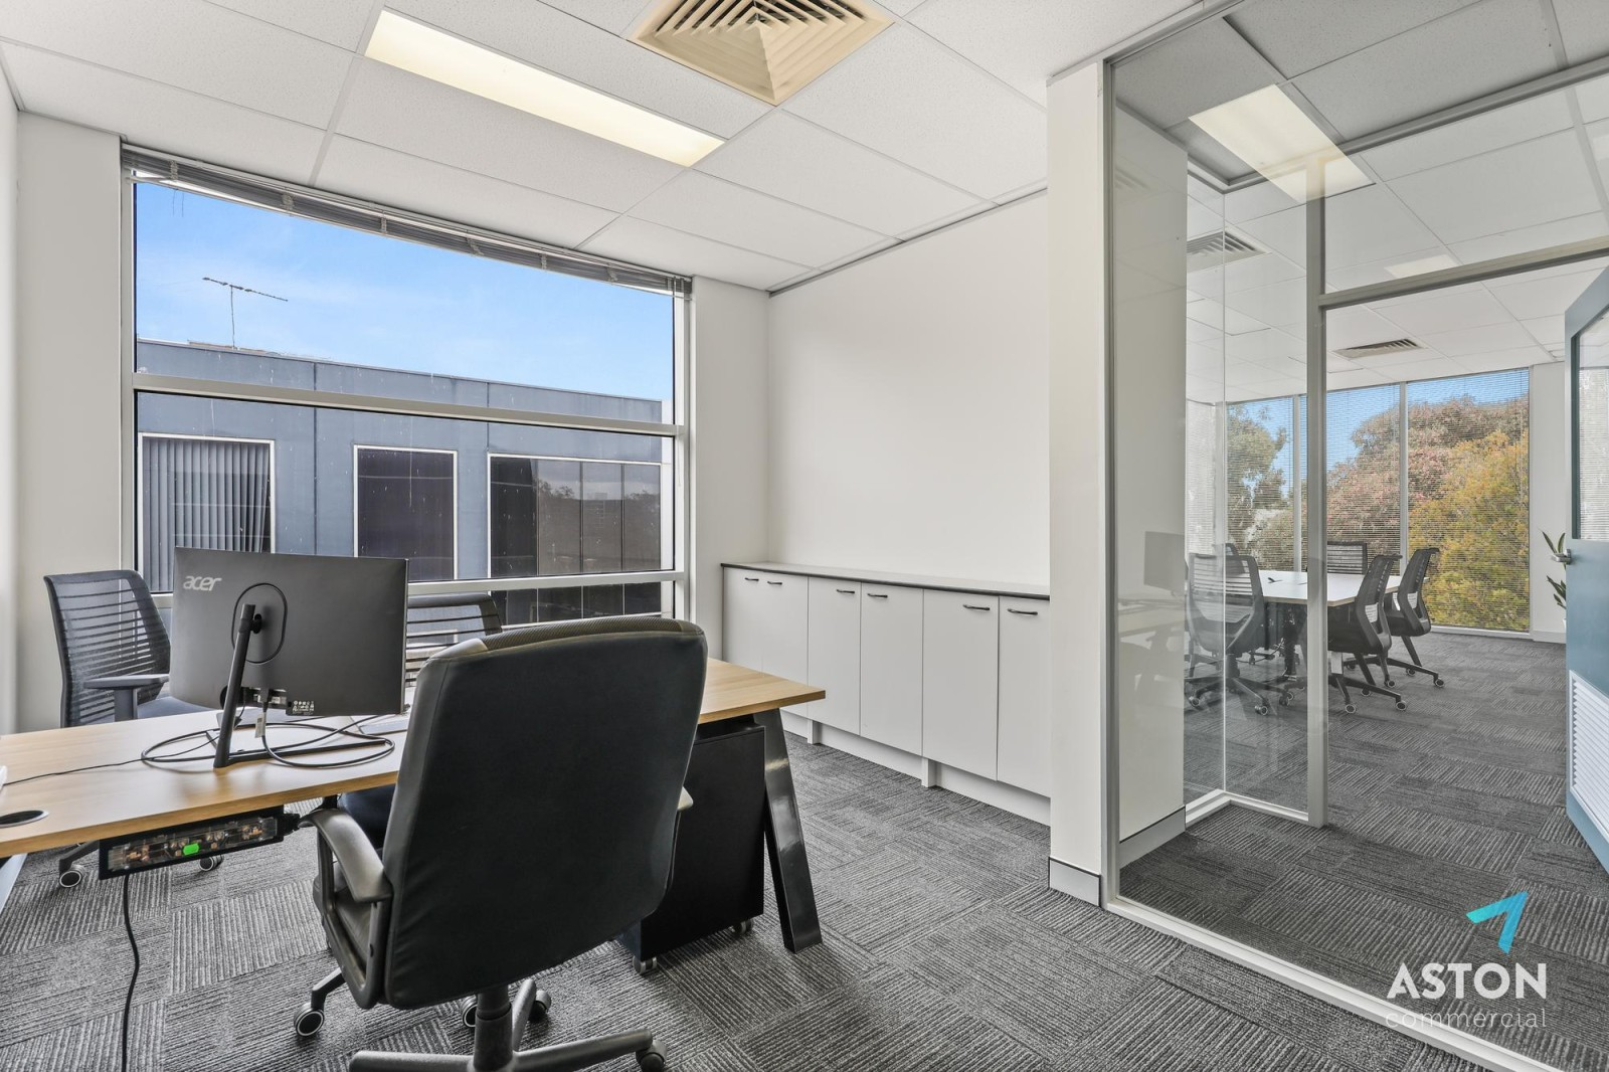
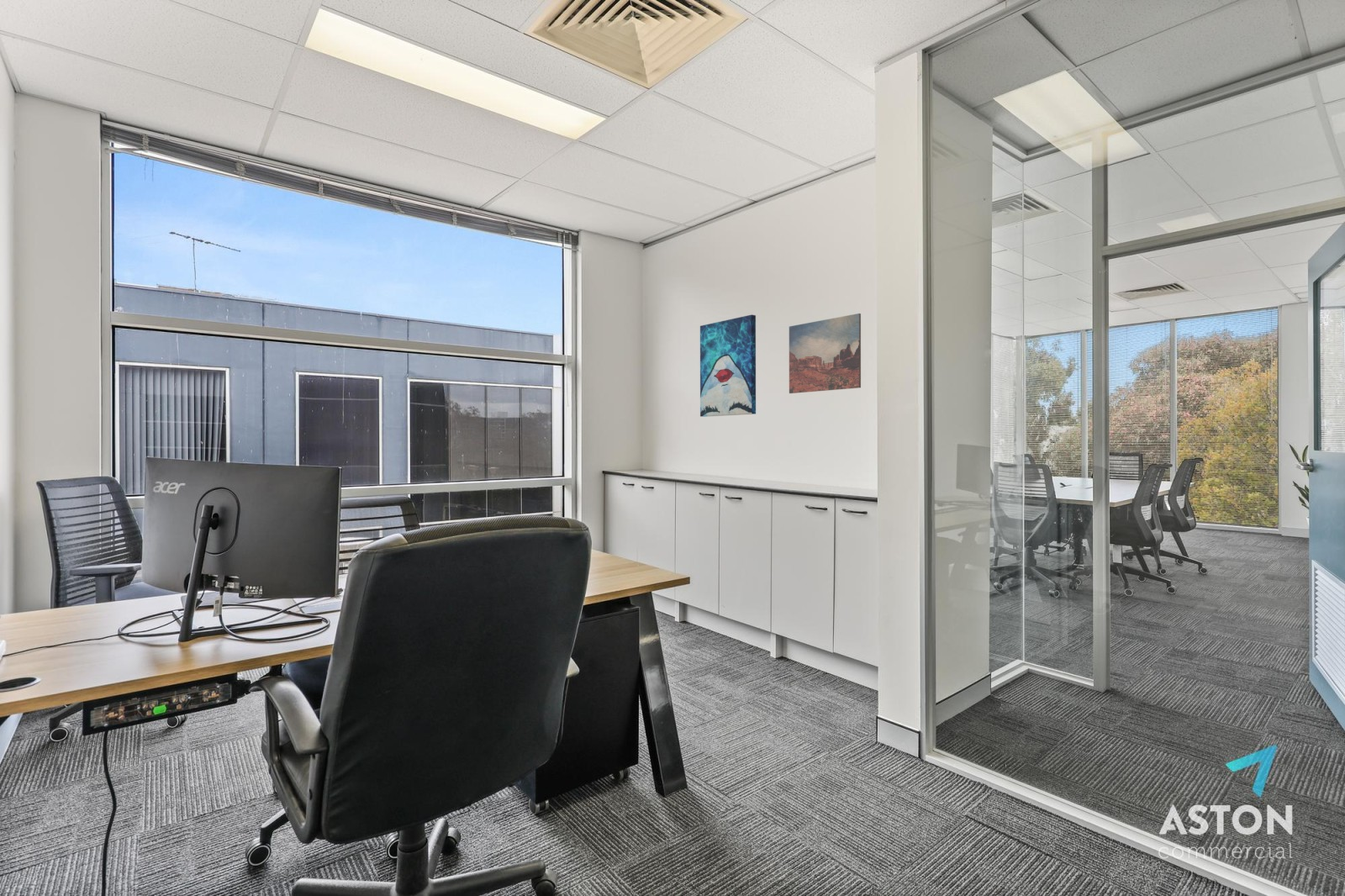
+ wall art [699,314,757,418]
+ wall art [789,313,862,394]
